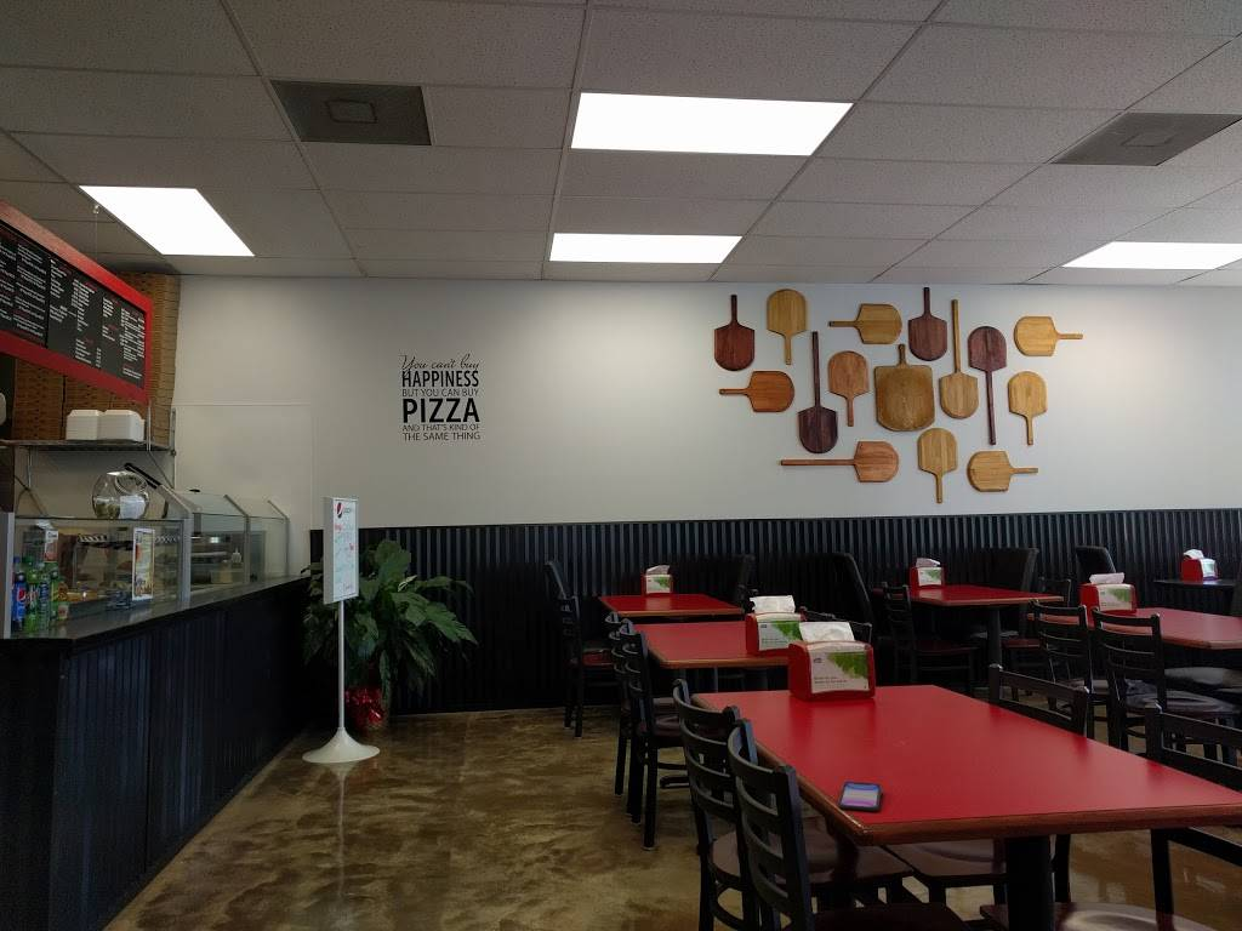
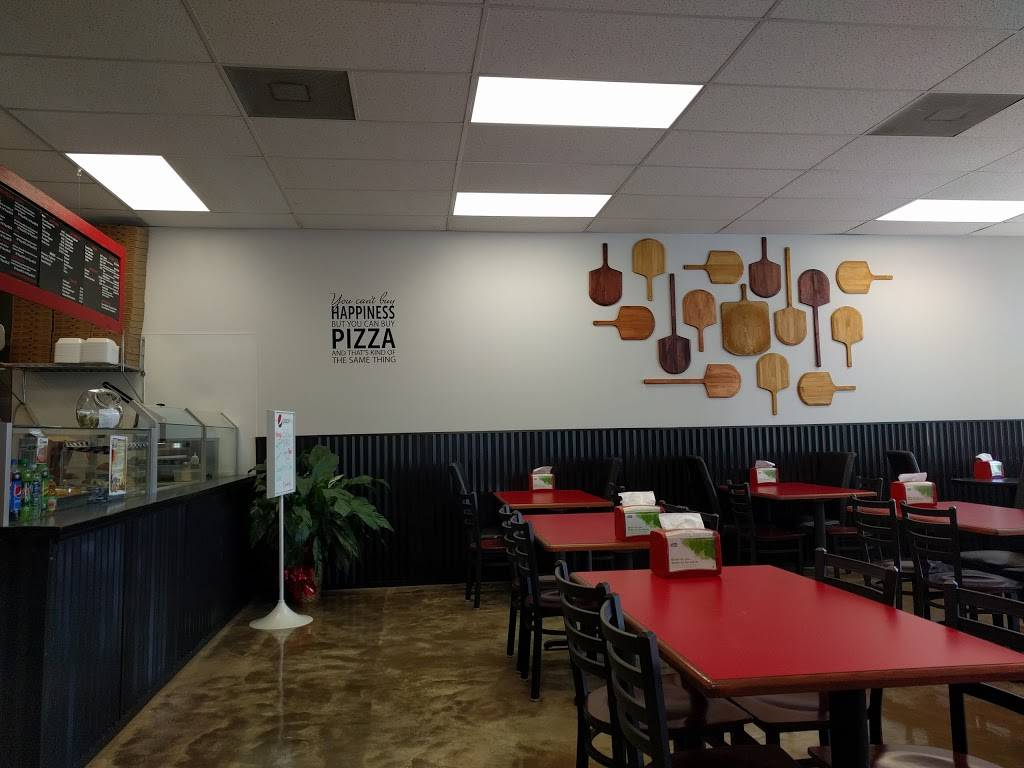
- smartphone [837,781,883,812]
